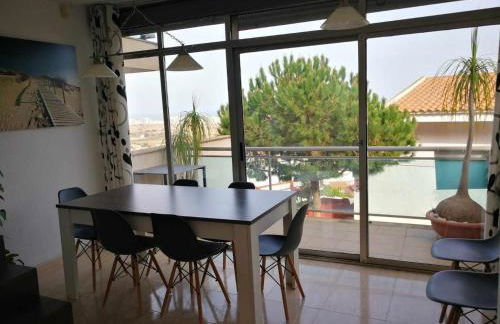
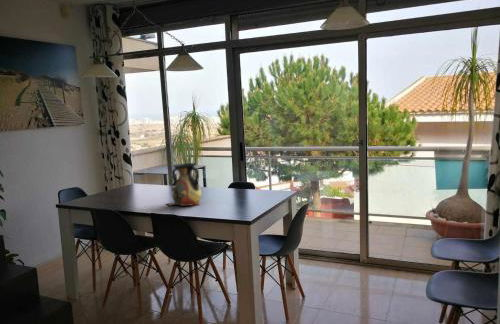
+ vase [165,162,203,208]
